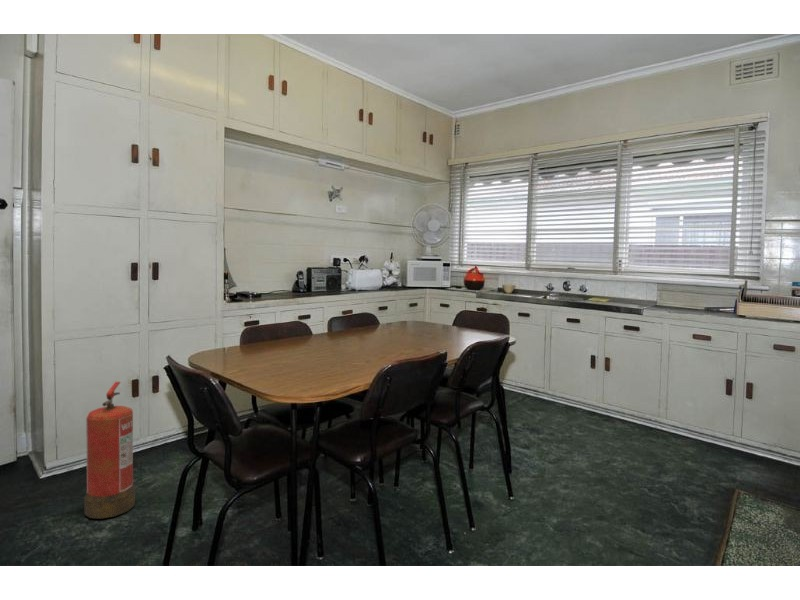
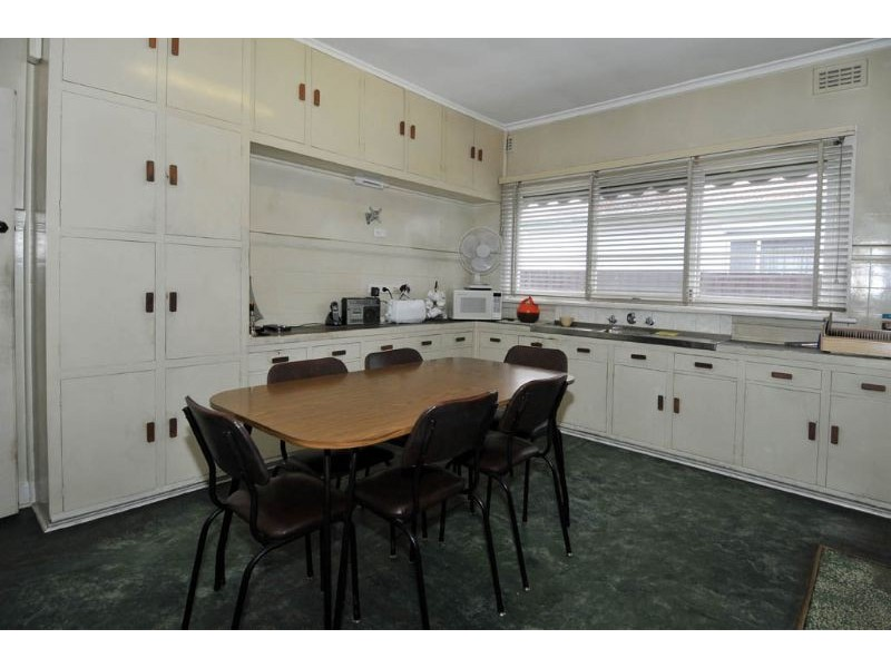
- fire extinguisher [83,381,136,520]
